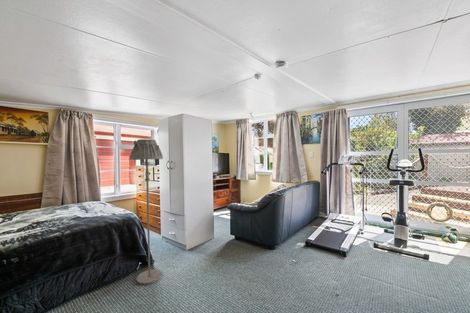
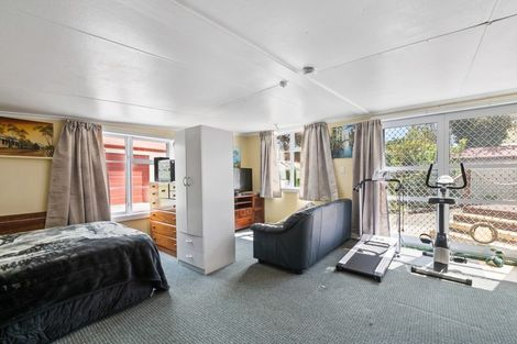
- floor lamp [129,138,164,285]
